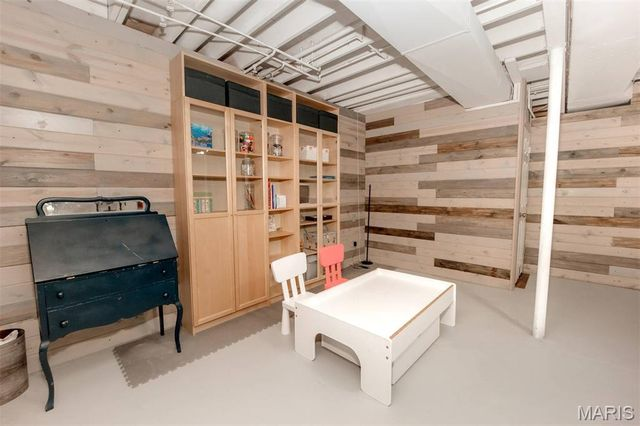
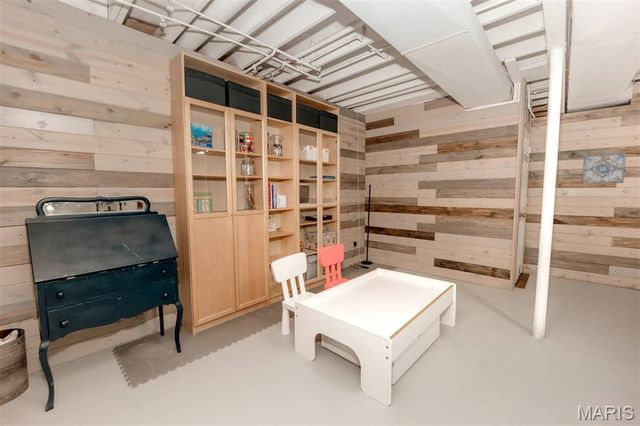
+ wall art [581,152,627,185]
